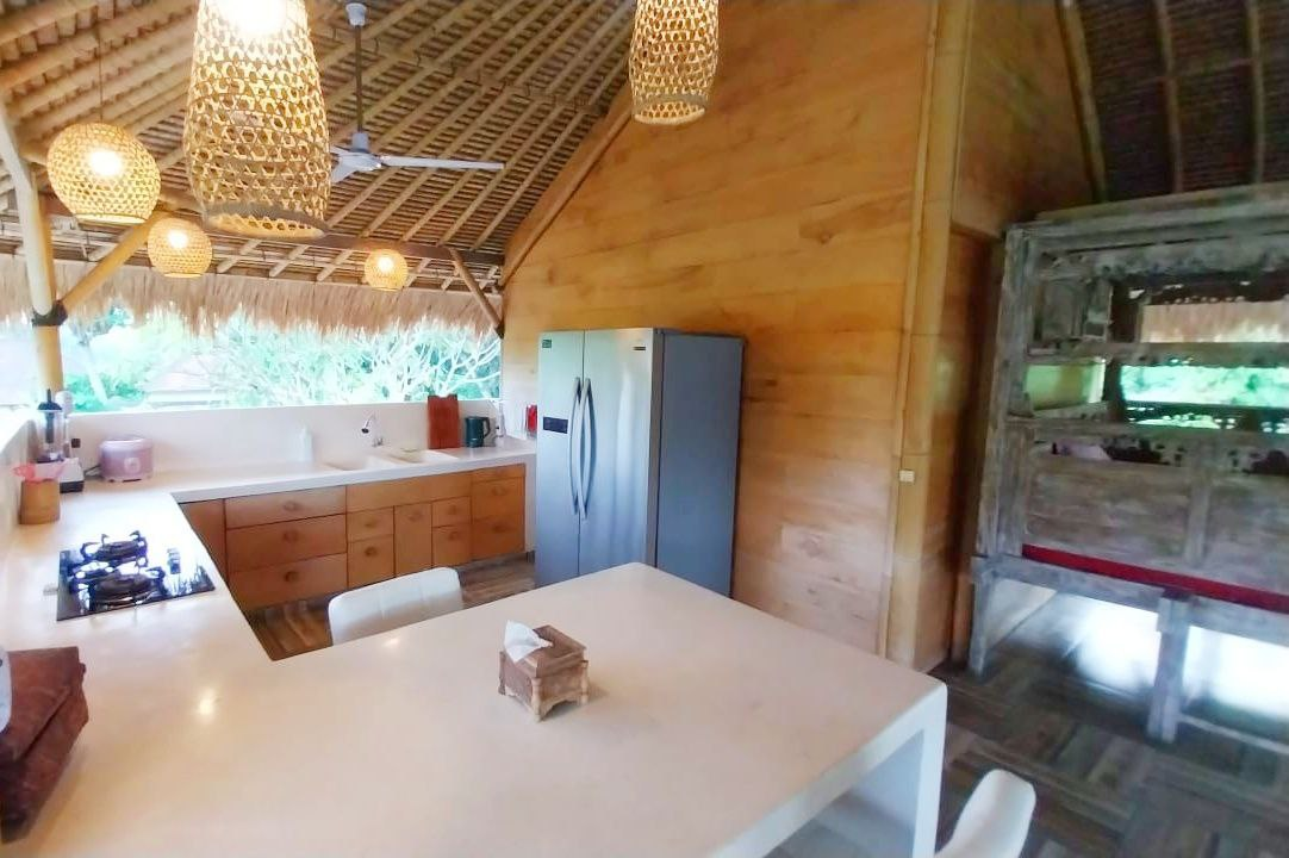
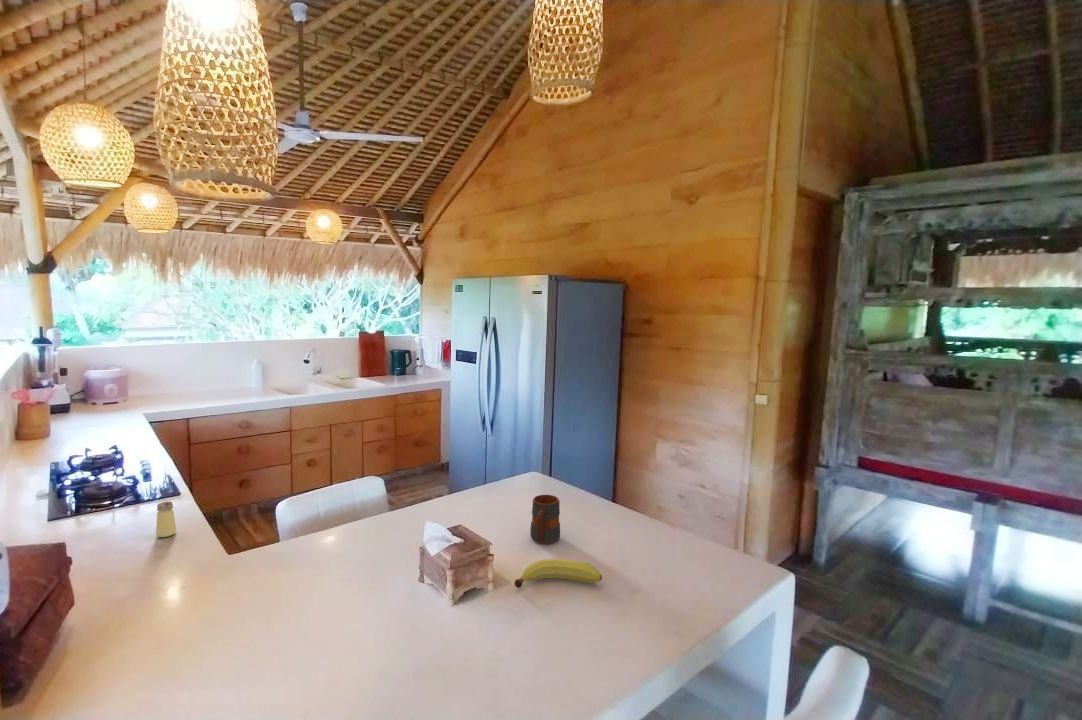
+ saltshaker [155,501,177,538]
+ mug [529,494,561,545]
+ fruit [514,558,603,589]
